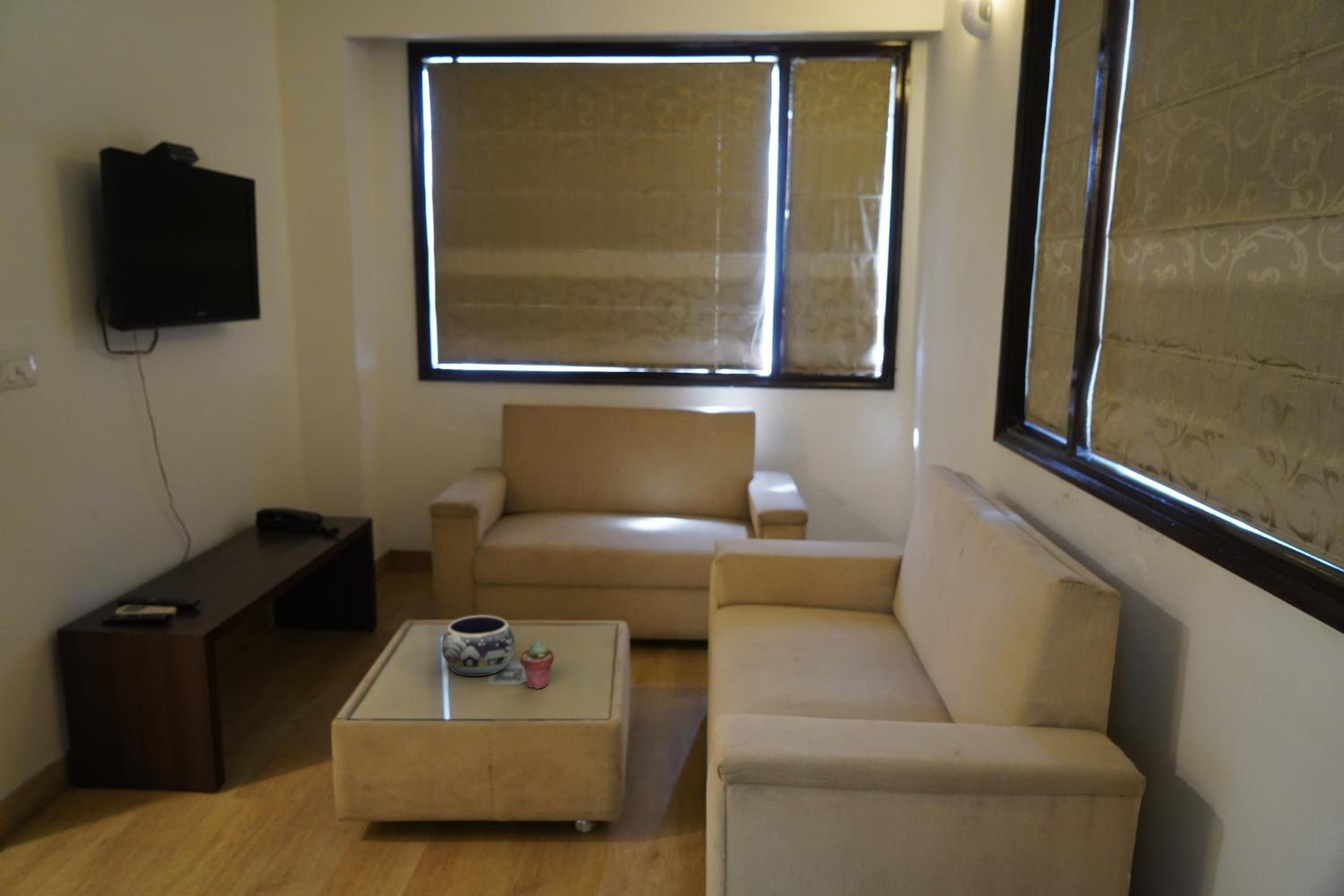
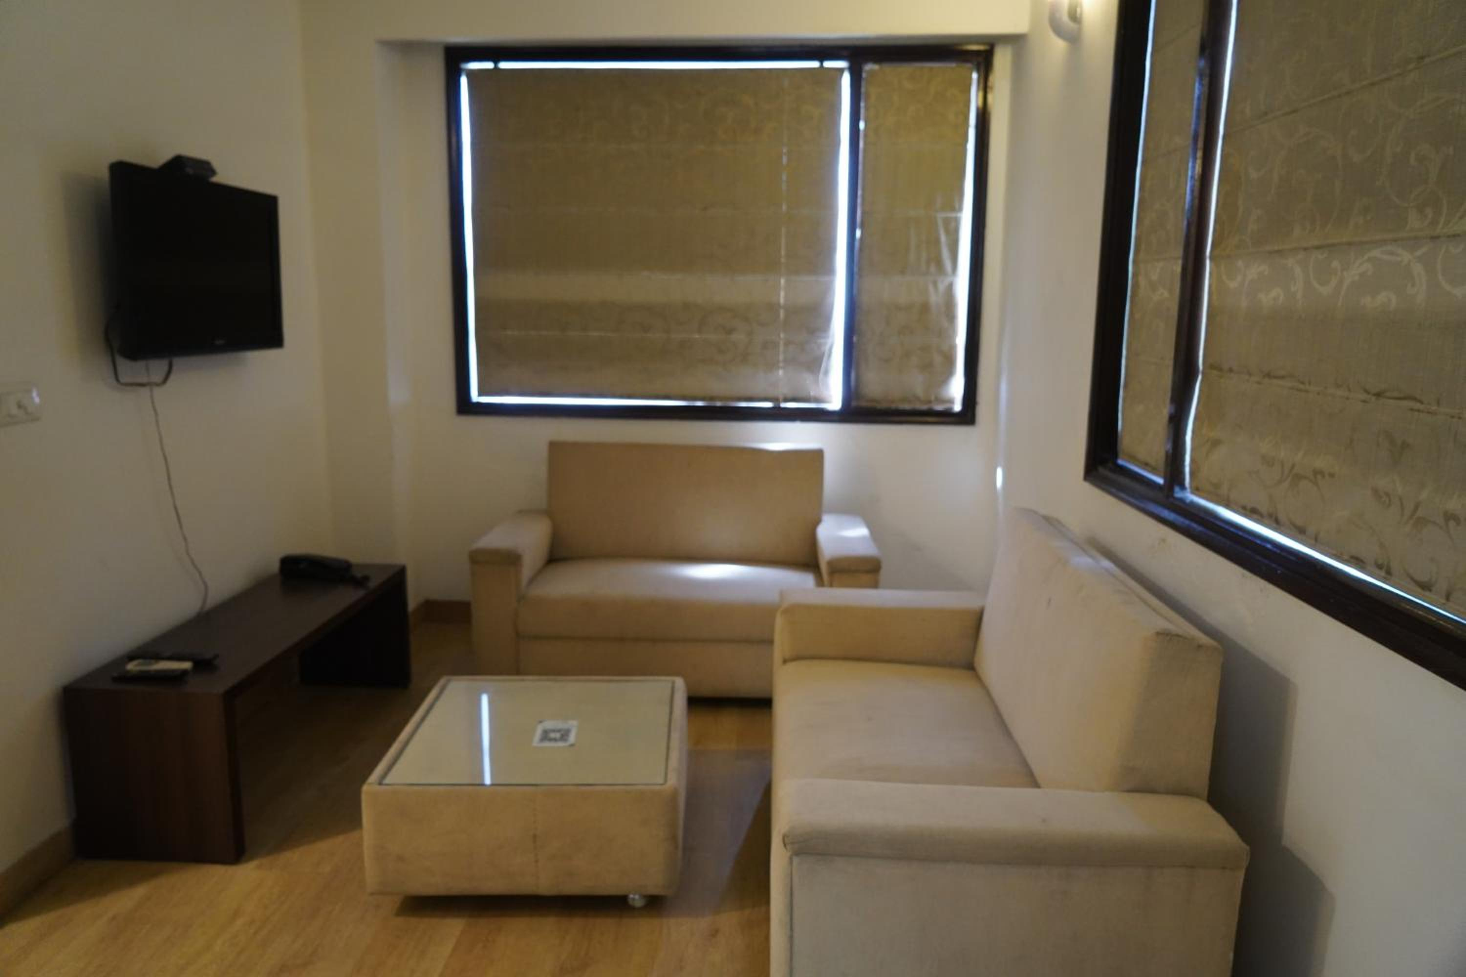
- potted succulent [519,641,555,689]
- decorative bowl [441,615,515,677]
